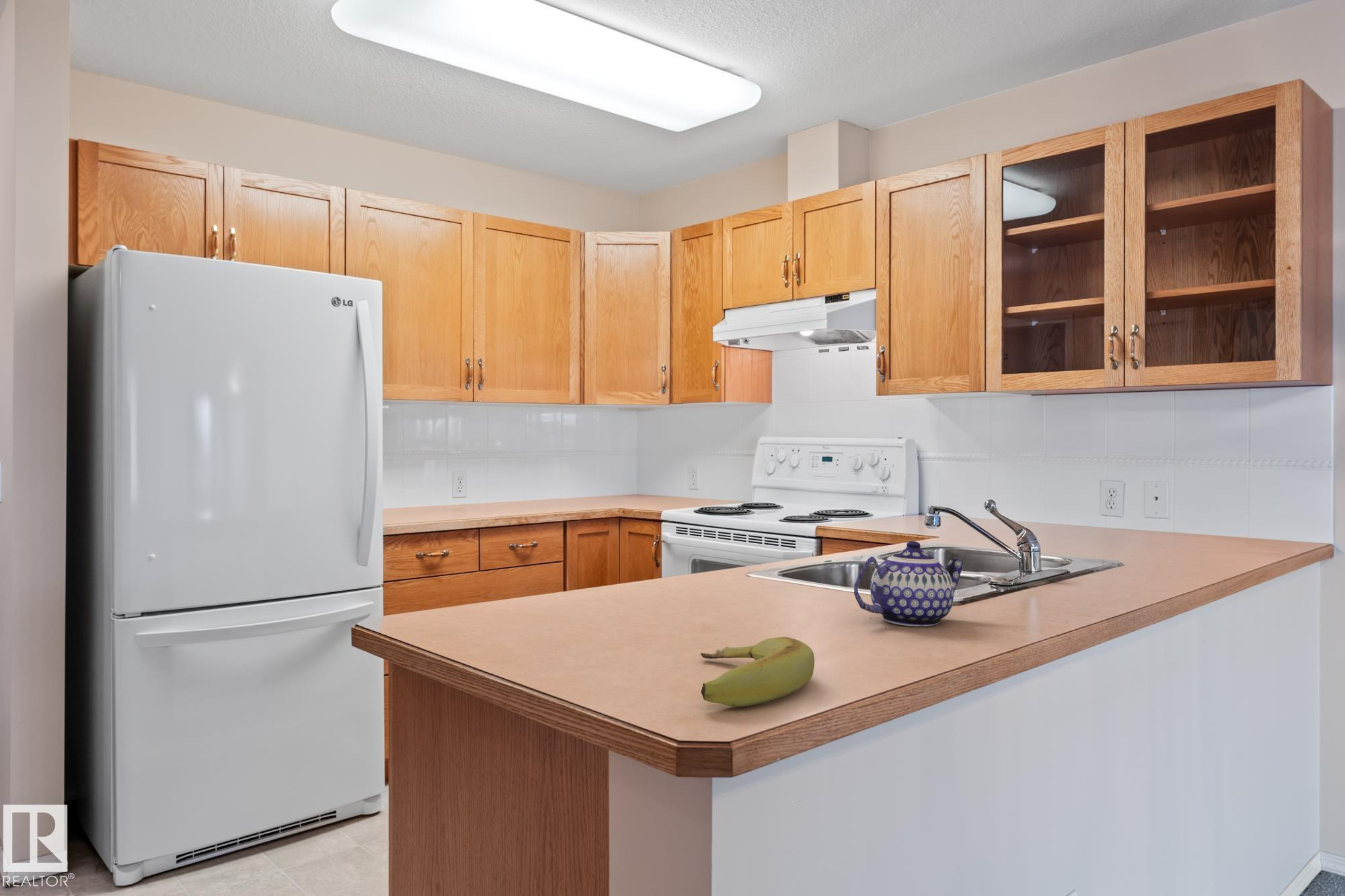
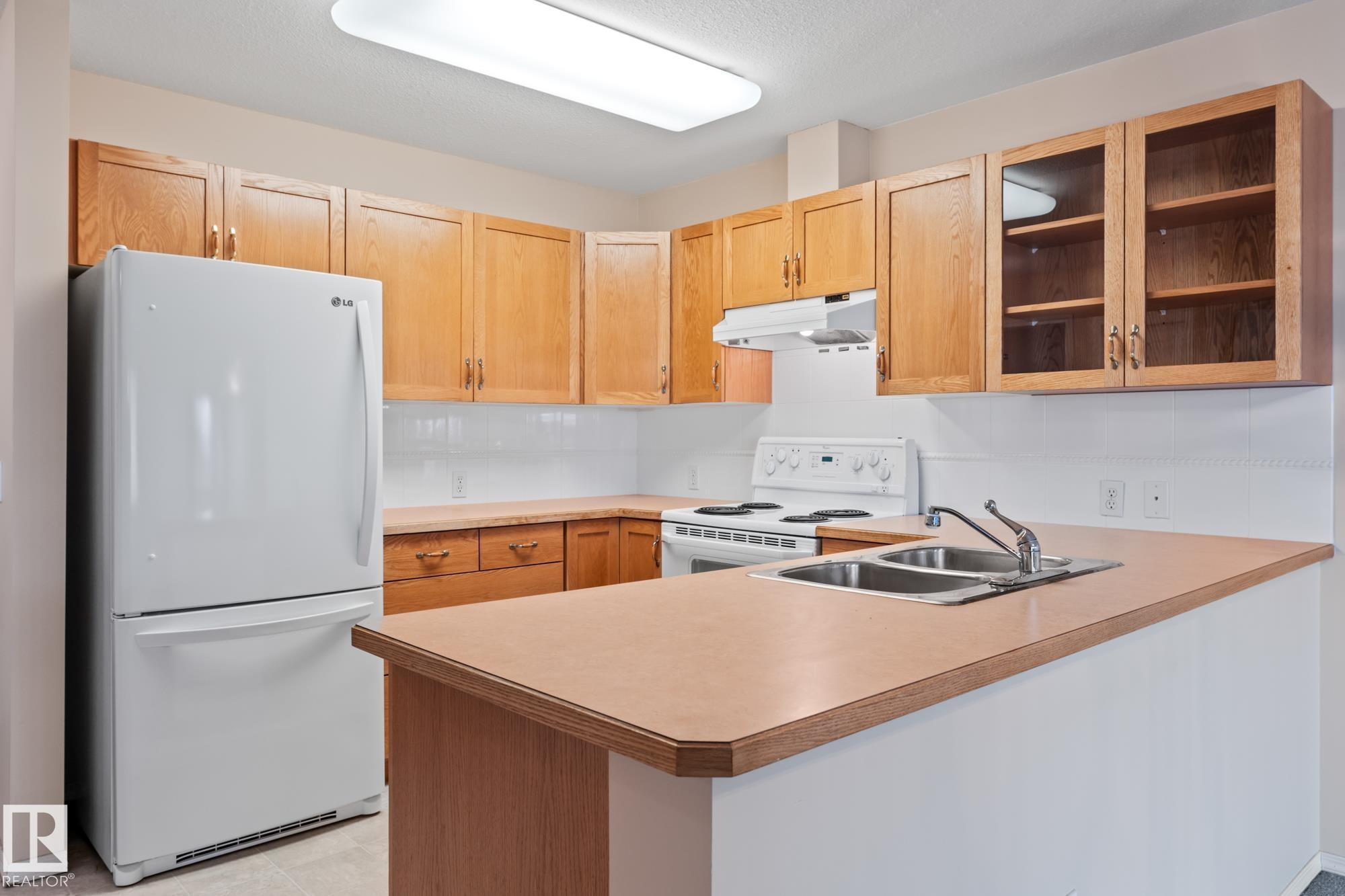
- teapot [853,540,964,627]
- banana [700,637,815,707]
